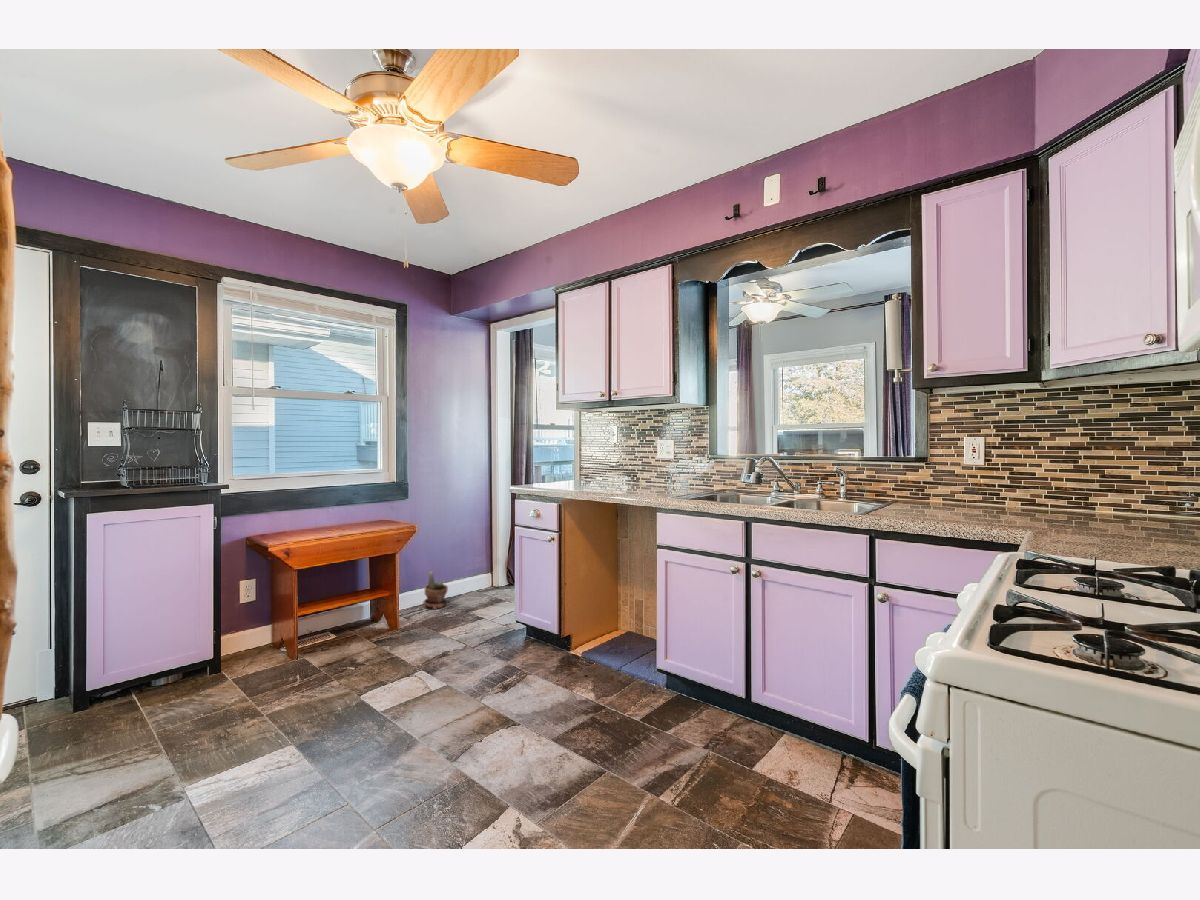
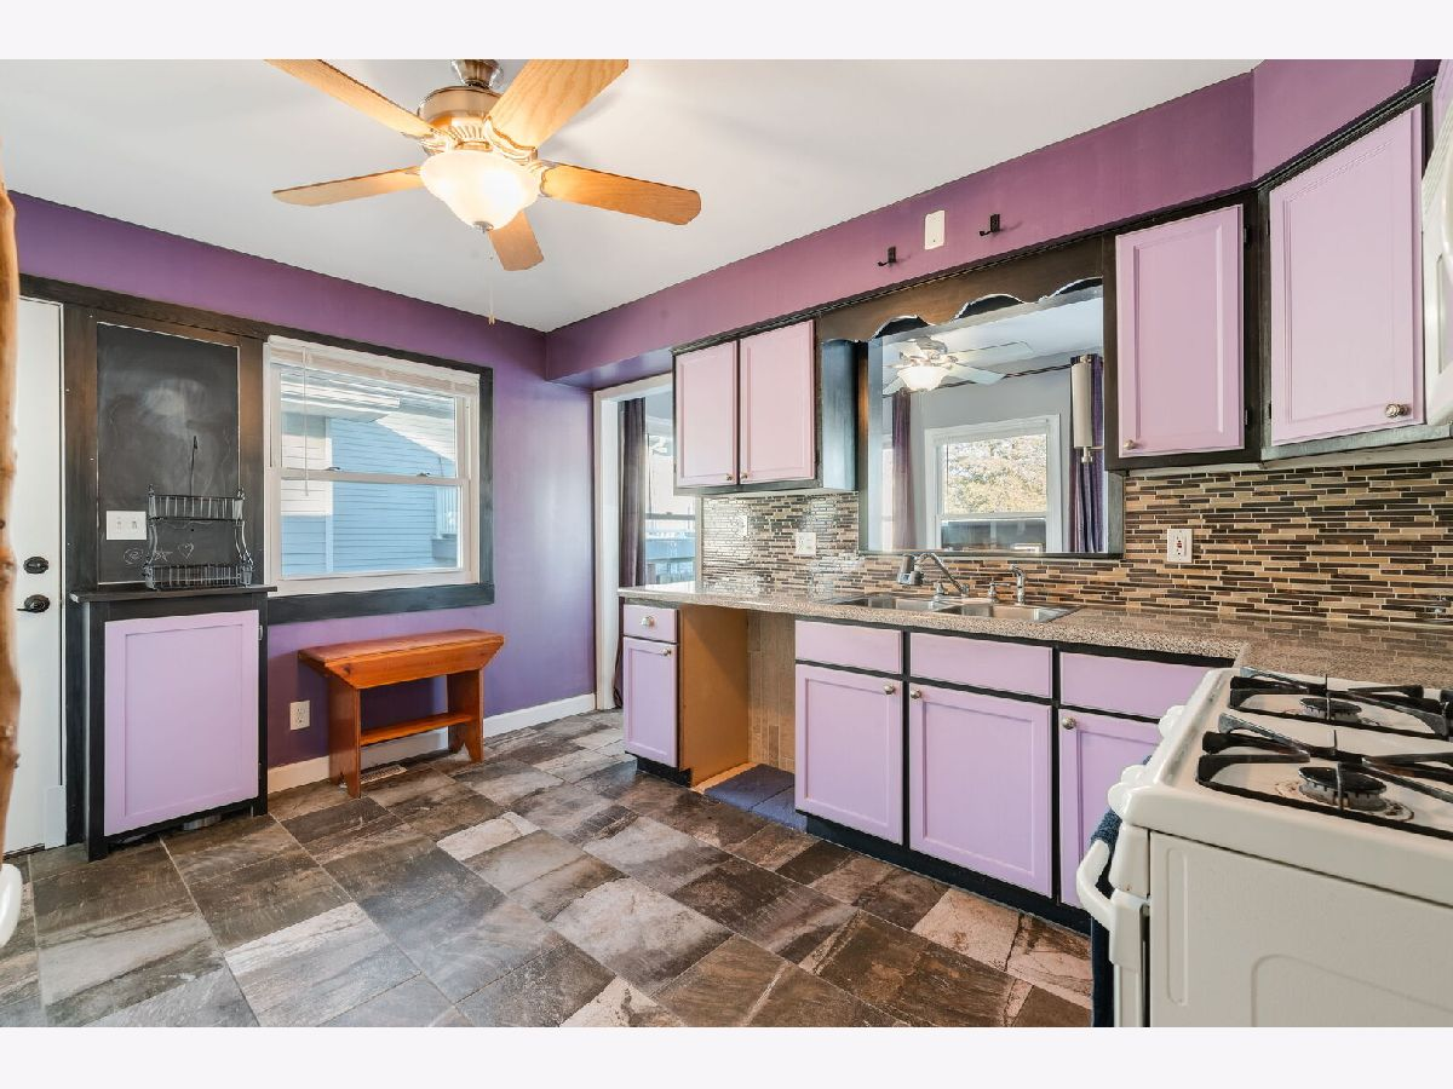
- potted plant [422,571,449,609]
